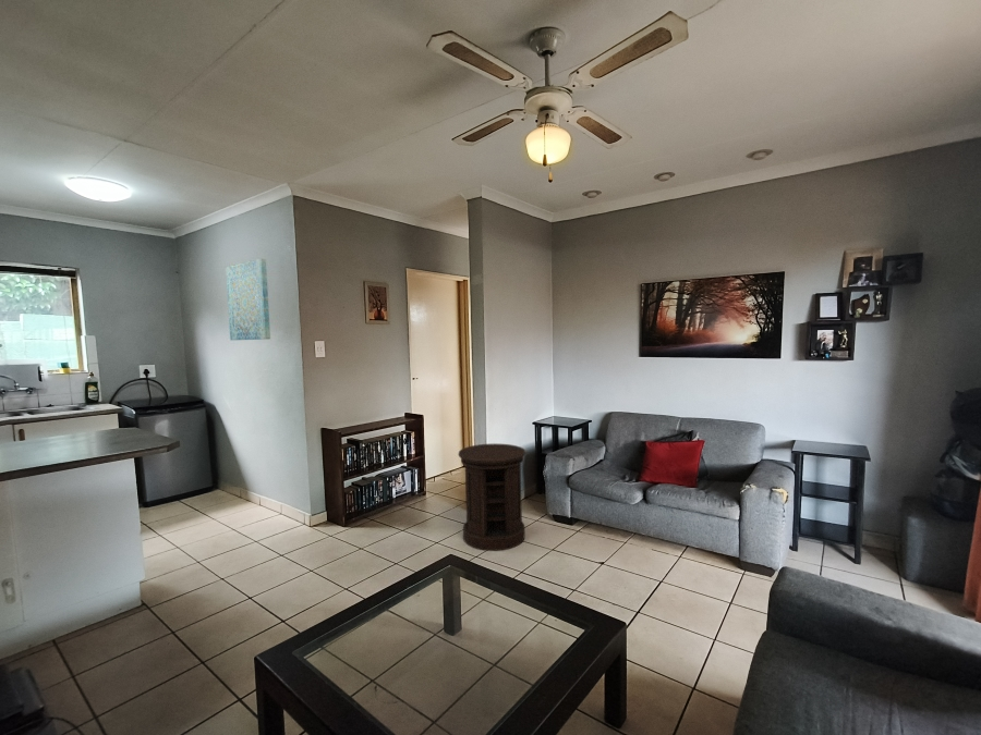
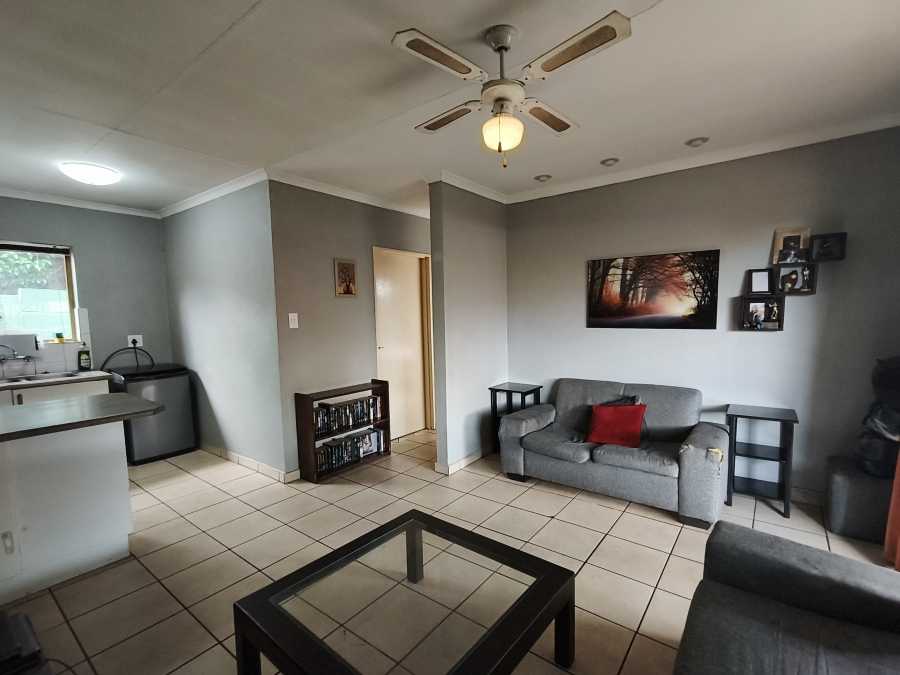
- side table [457,442,526,552]
- wall art [225,258,271,341]
